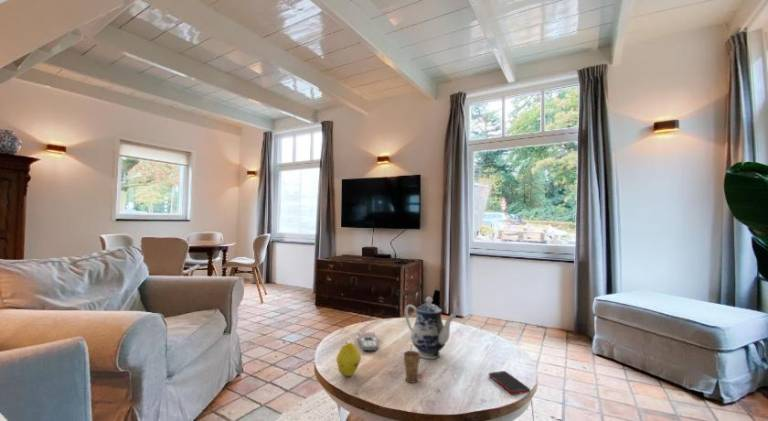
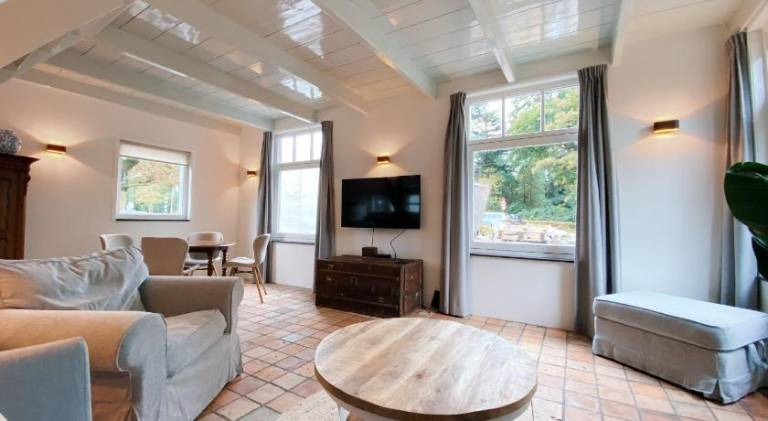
- teapot [404,296,457,360]
- remote control [357,331,380,352]
- cell phone [488,370,531,396]
- cup [403,343,421,384]
- fruit [335,341,362,377]
